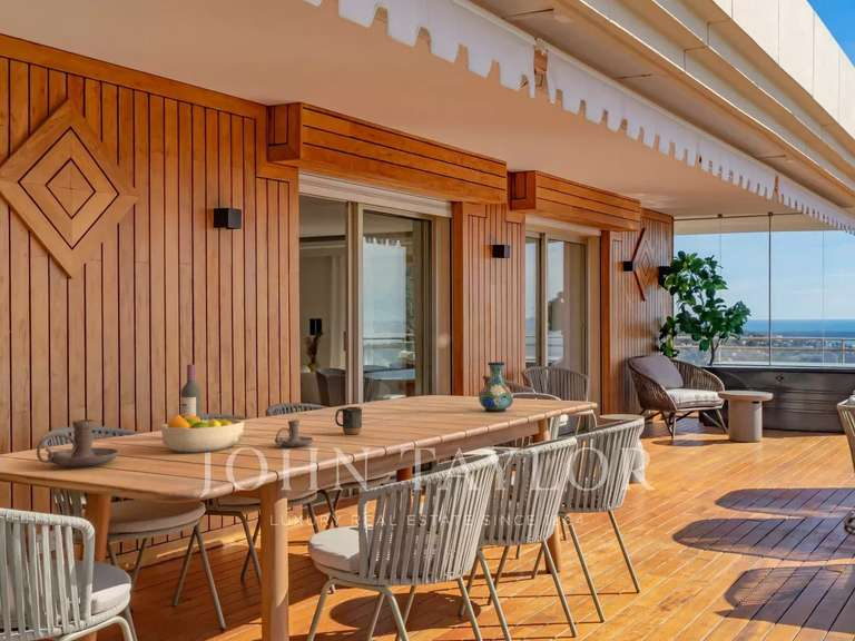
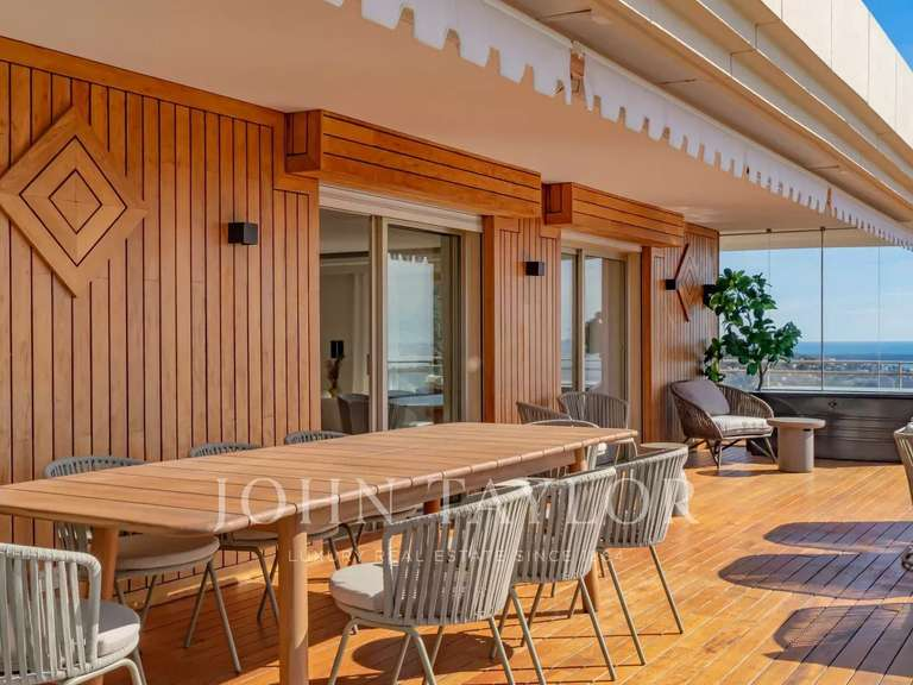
- vase [478,362,514,413]
- candle holder [274,420,314,447]
- candle holder [36,418,119,467]
- mug [334,404,363,435]
- wine bottle [180,364,202,420]
- fruit bowl [159,414,245,454]
